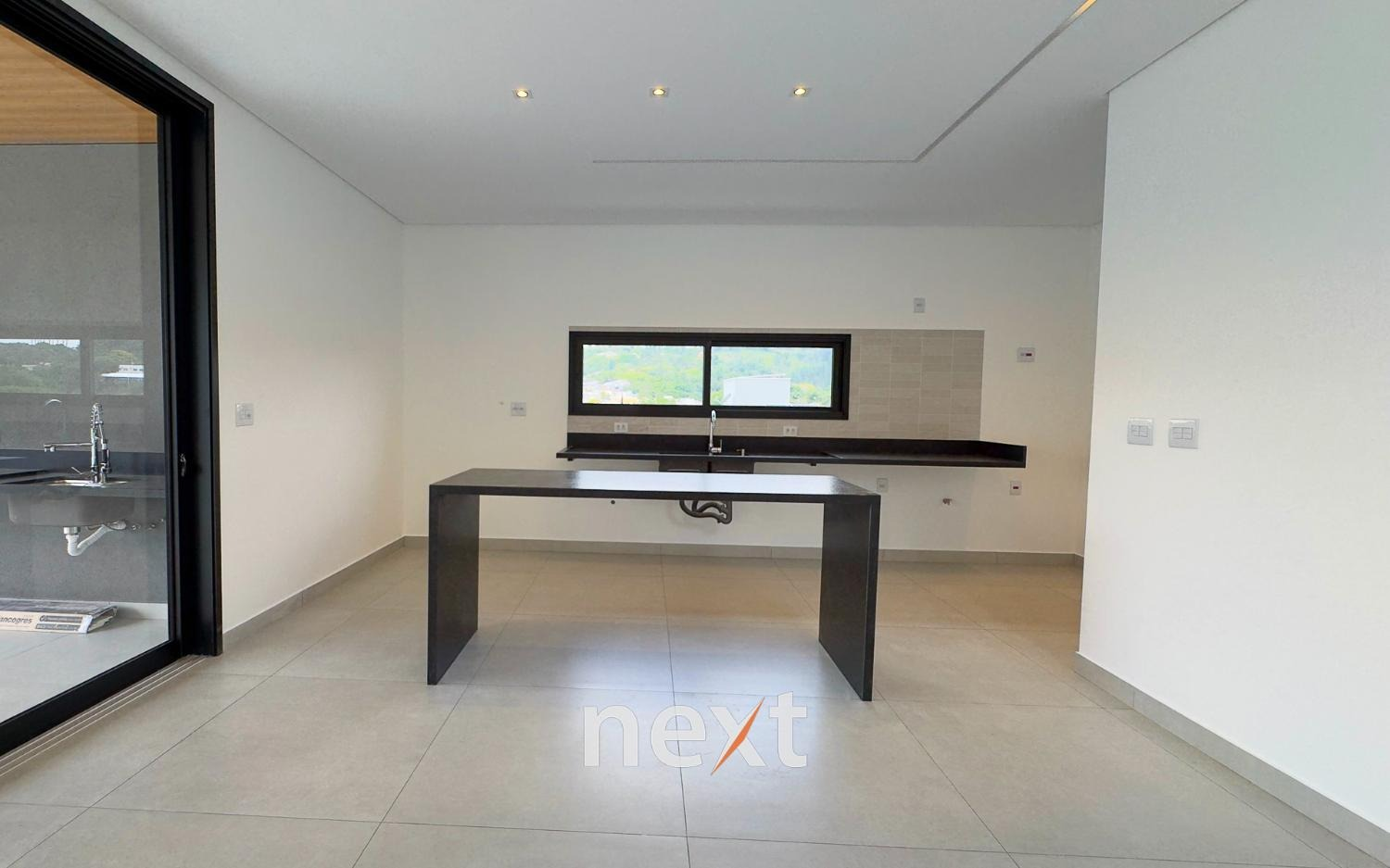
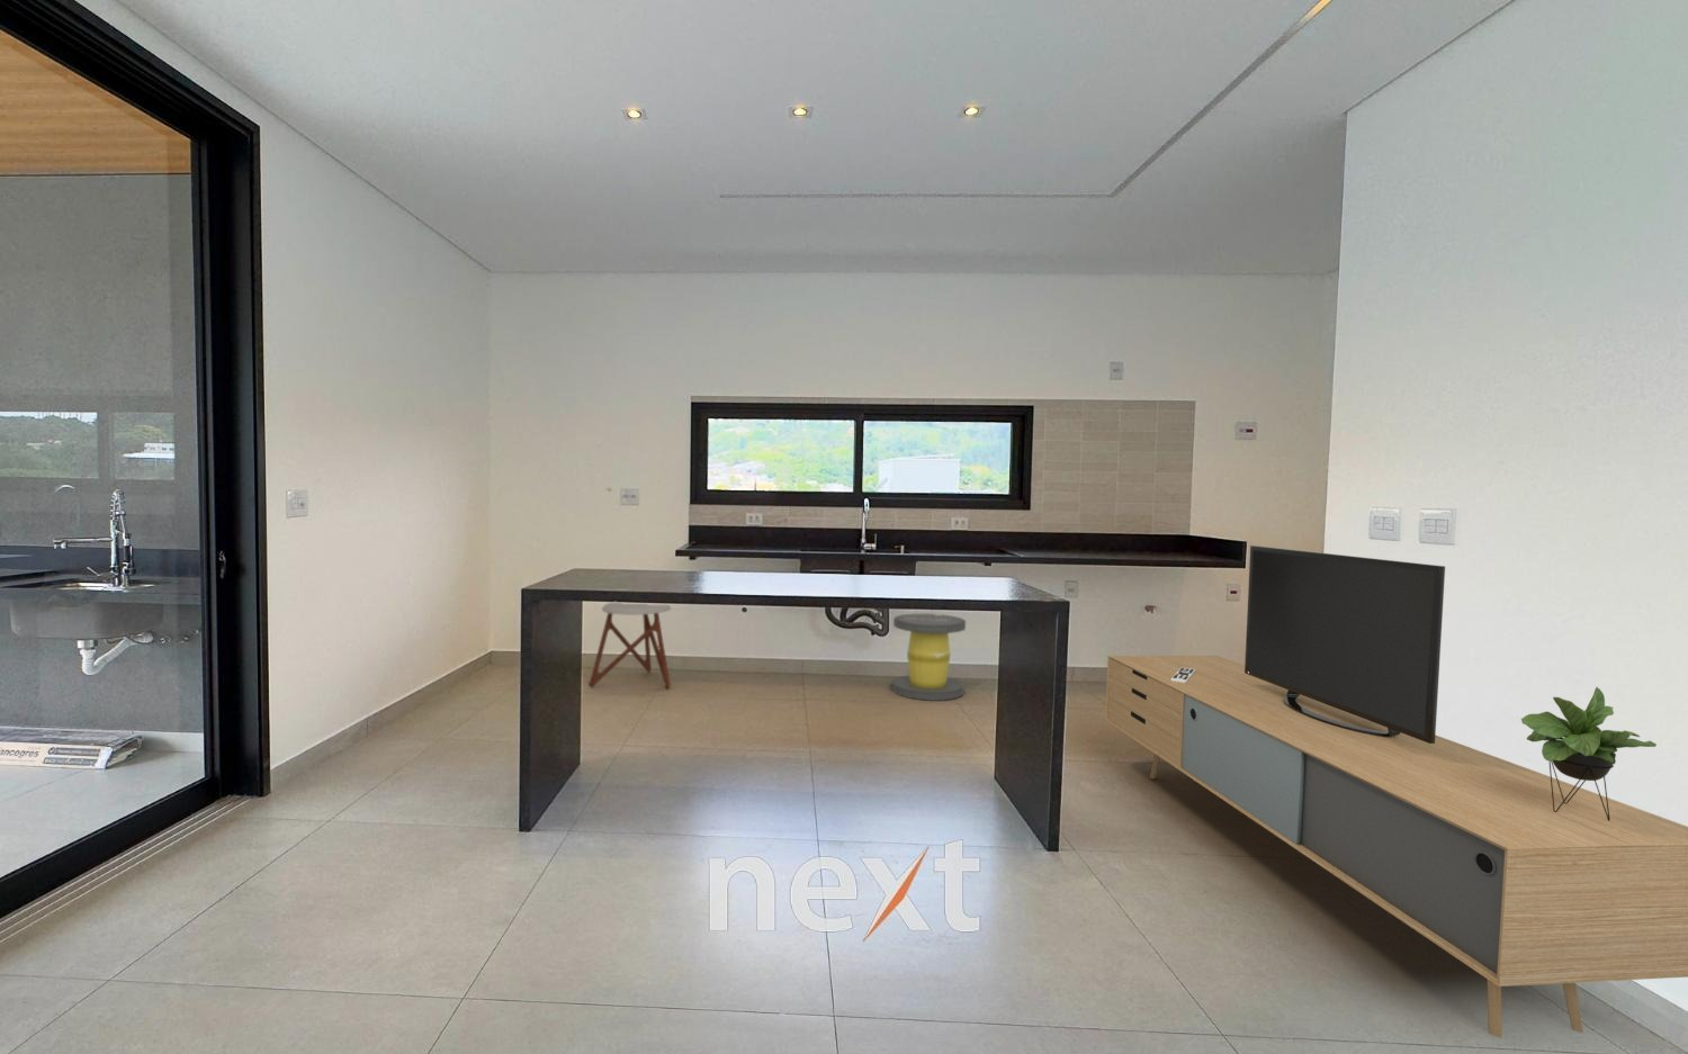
+ media console [1104,544,1688,1038]
+ stool [891,613,967,702]
+ stool [589,602,672,690]
